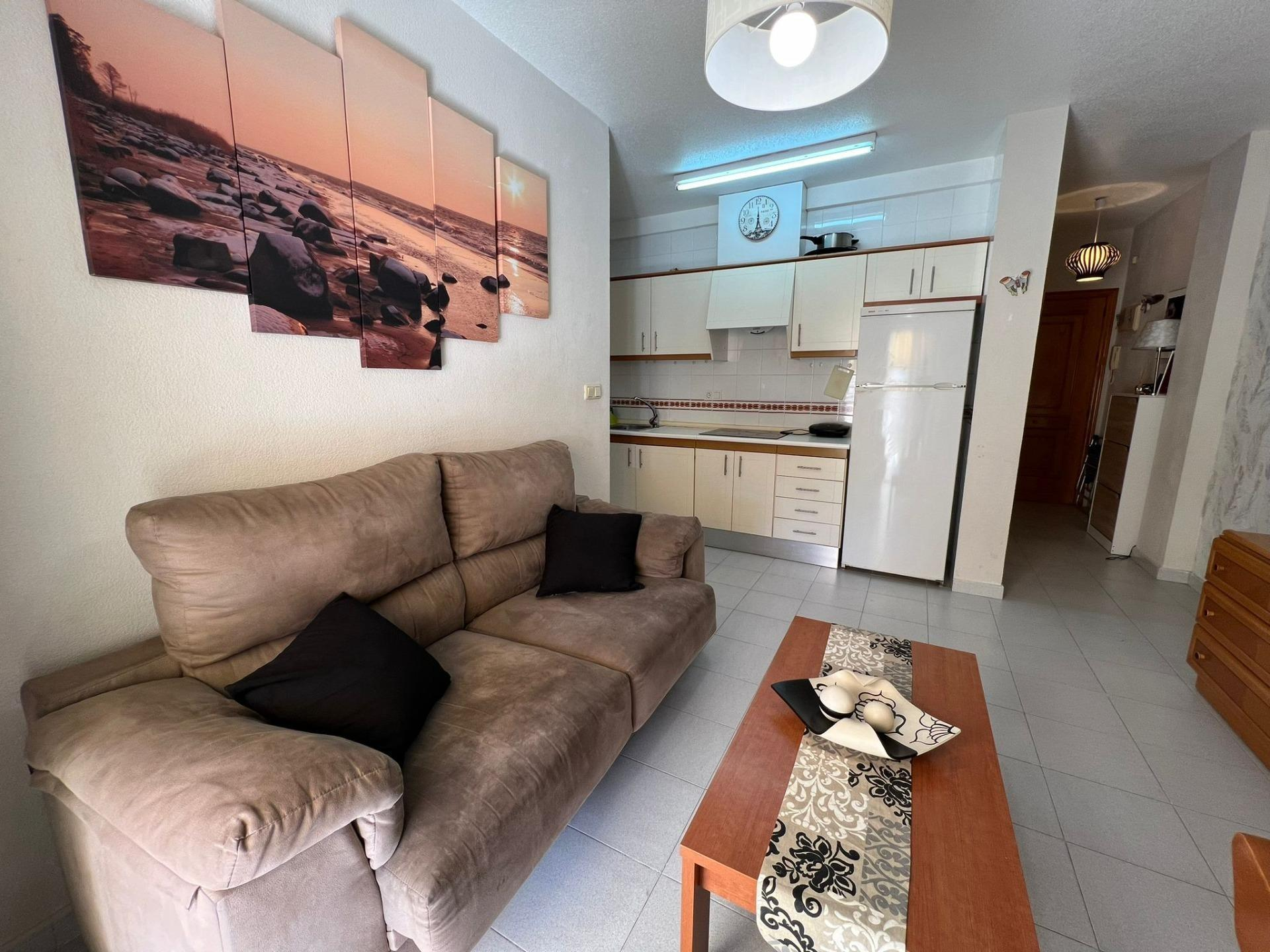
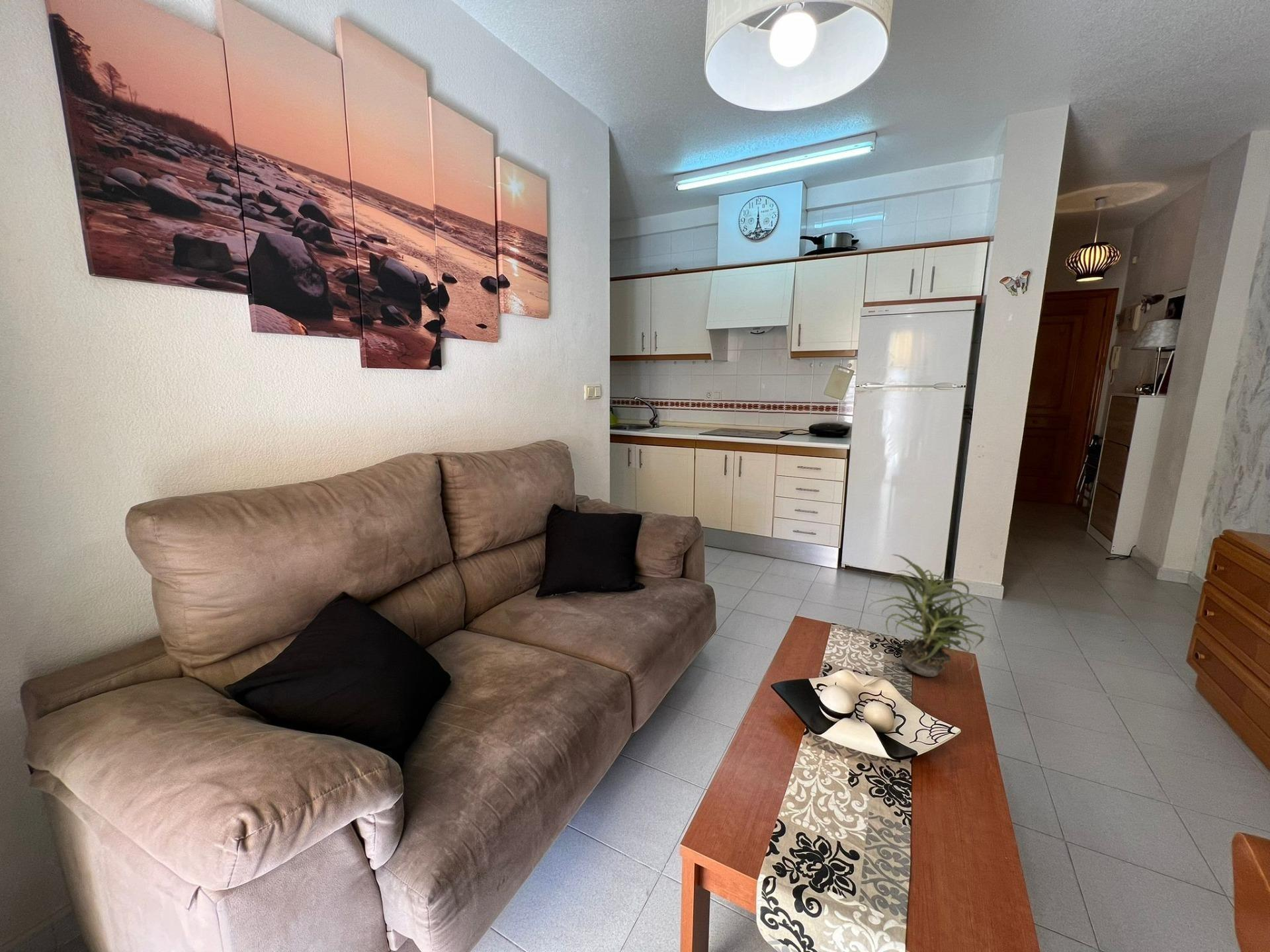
+ potted plant [867,554,988,678]
